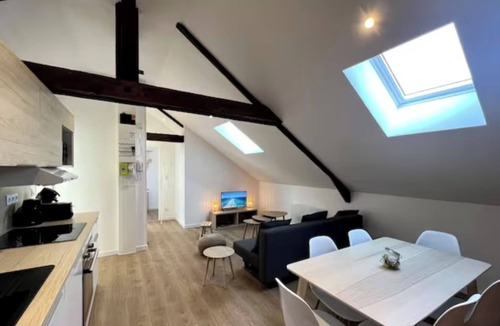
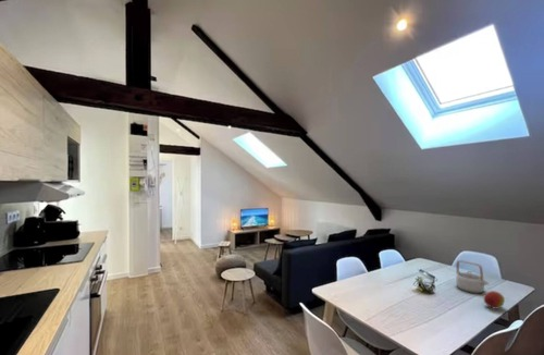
+ fruit [483,290,506,310]
+ teapot [456,259,491,294]
